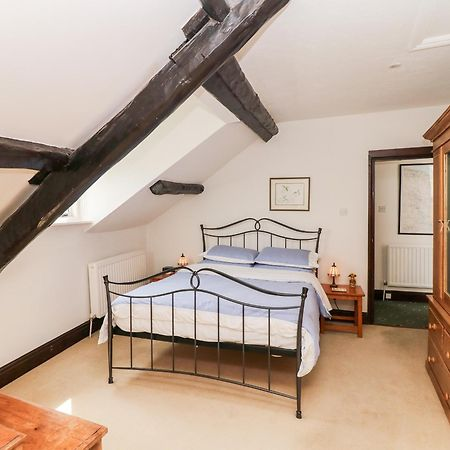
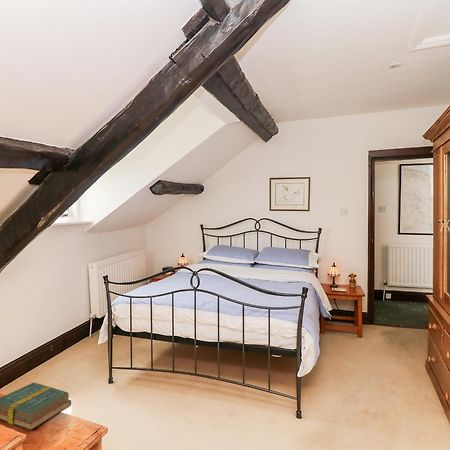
+ hardback book [0,381,72,431]
